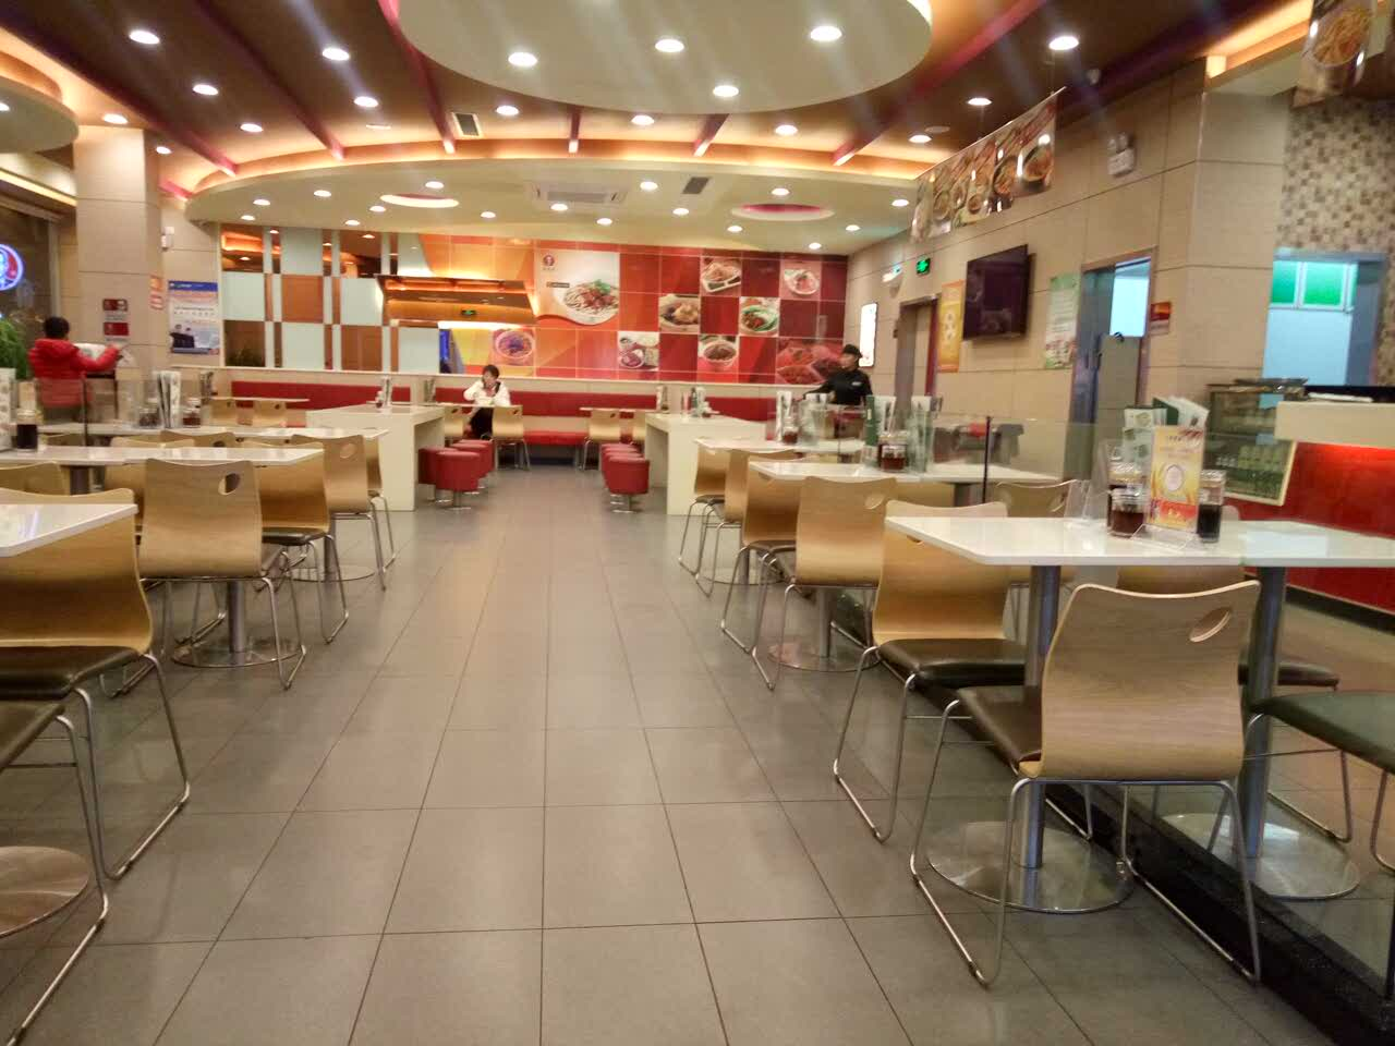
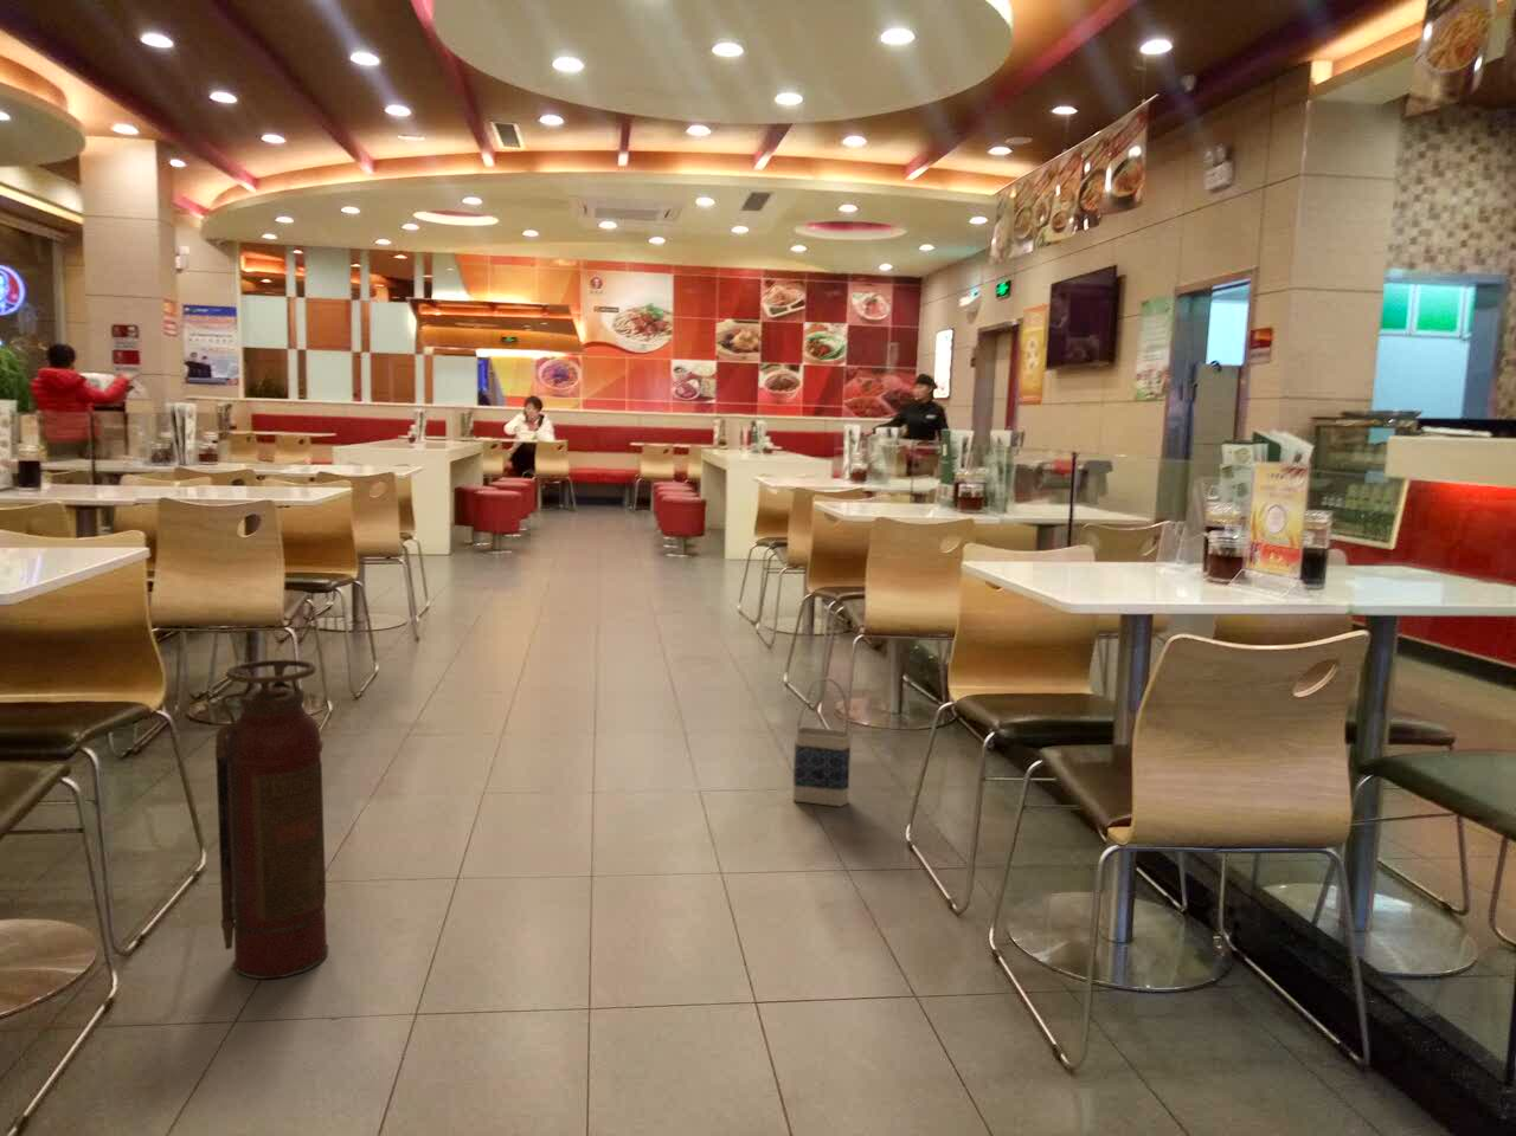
+ bag [791,677,851,807]
+ fire extinguisher [215,657,329,980]
